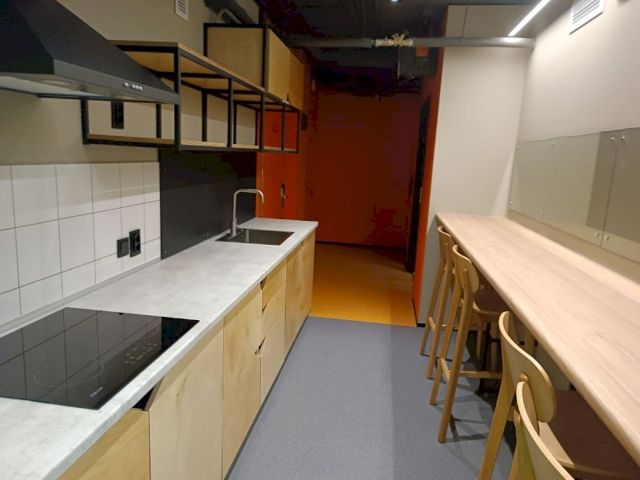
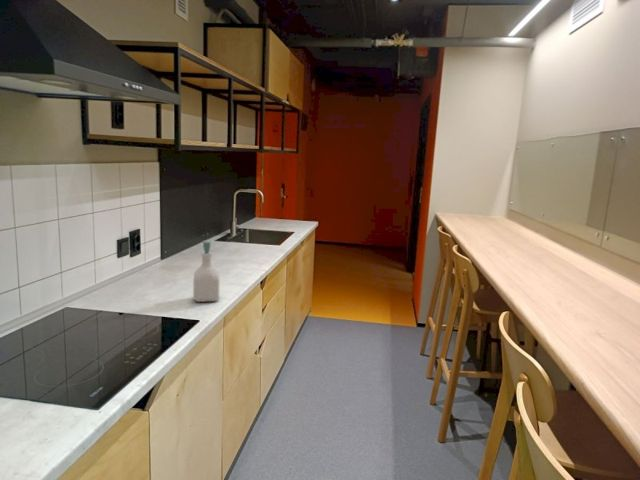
+ soap bottle [192,240,221,303]
